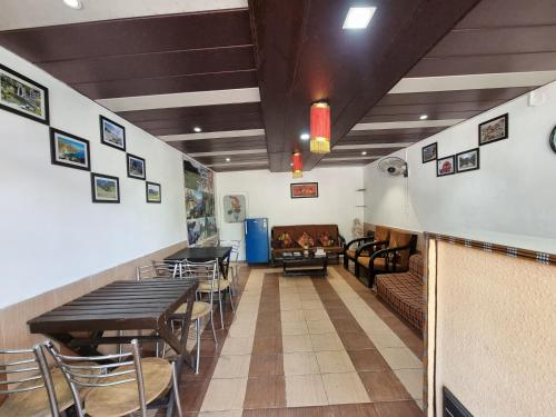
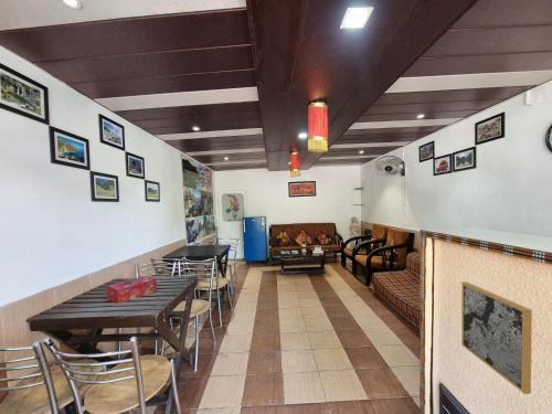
+ tissue box [106,275,158,305]
+ wall art [460,280,533,395]
